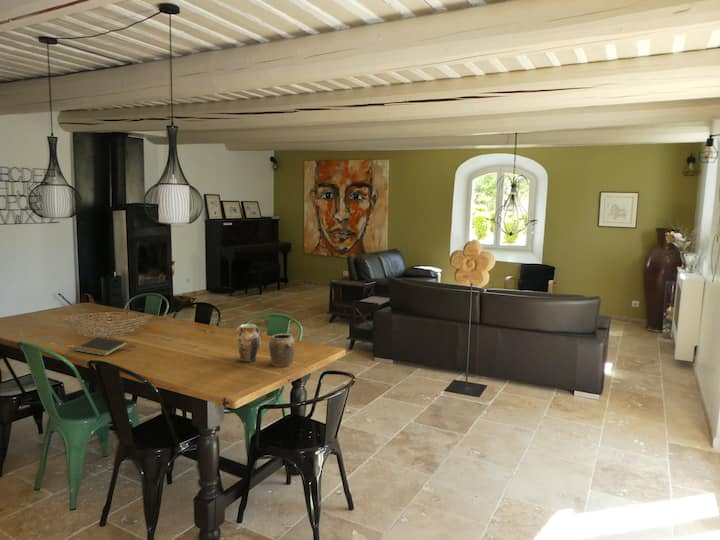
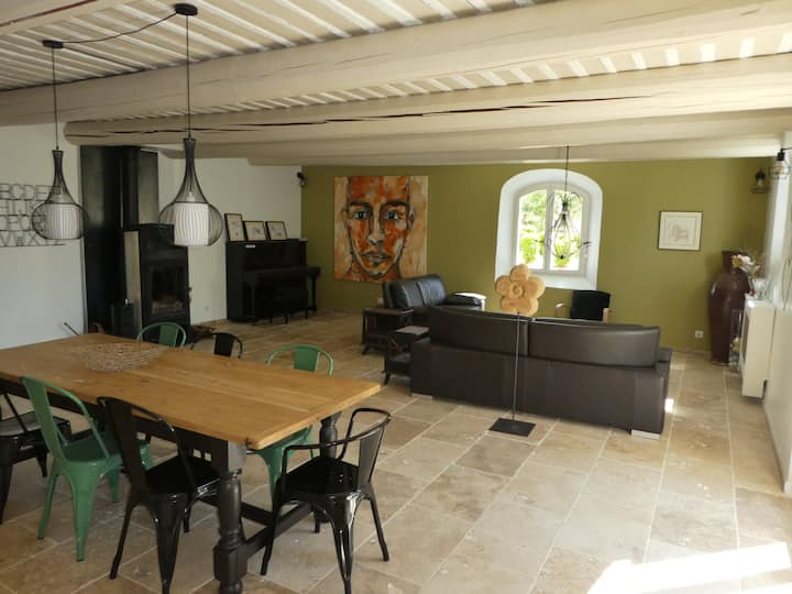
- notepad [74,336,129,357]
- jar set [235,323,296,368]
